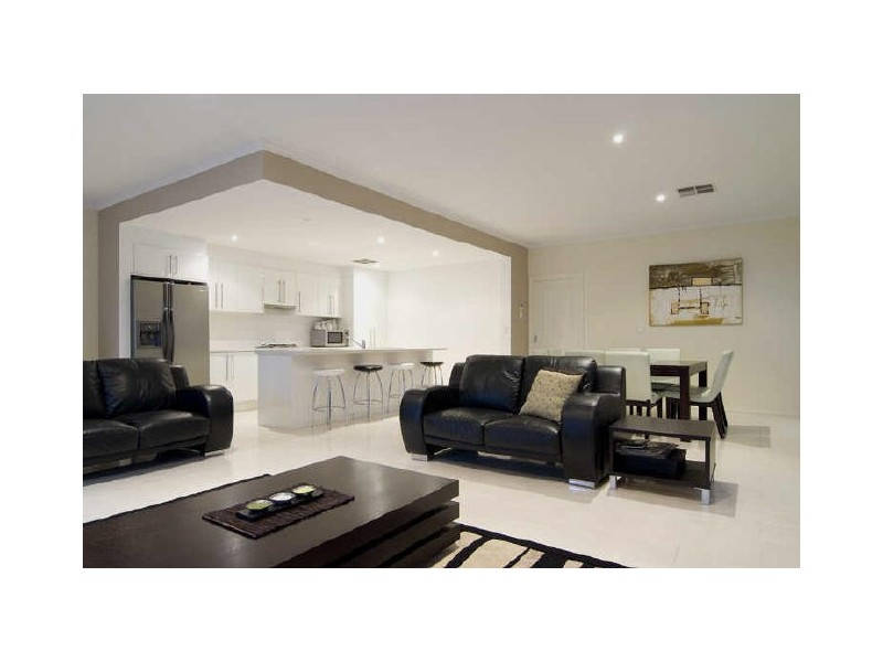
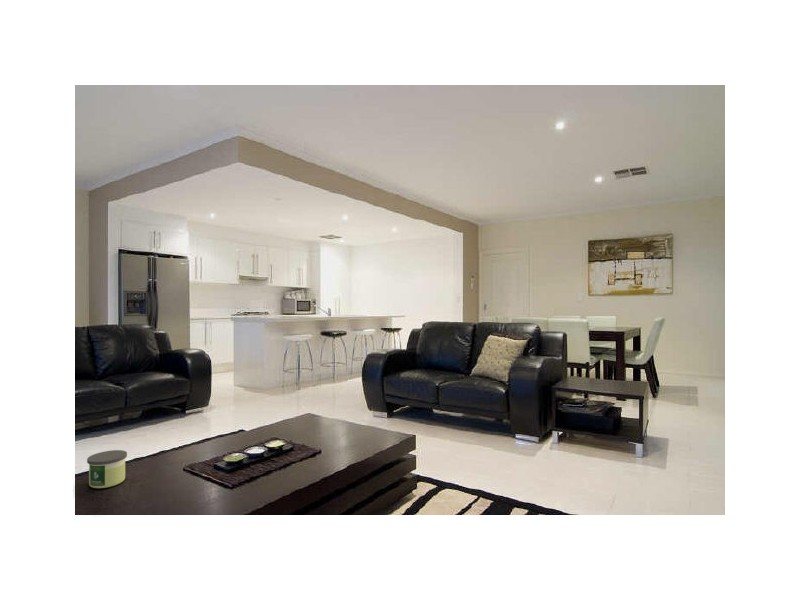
+ candle [86,449,128,489]
